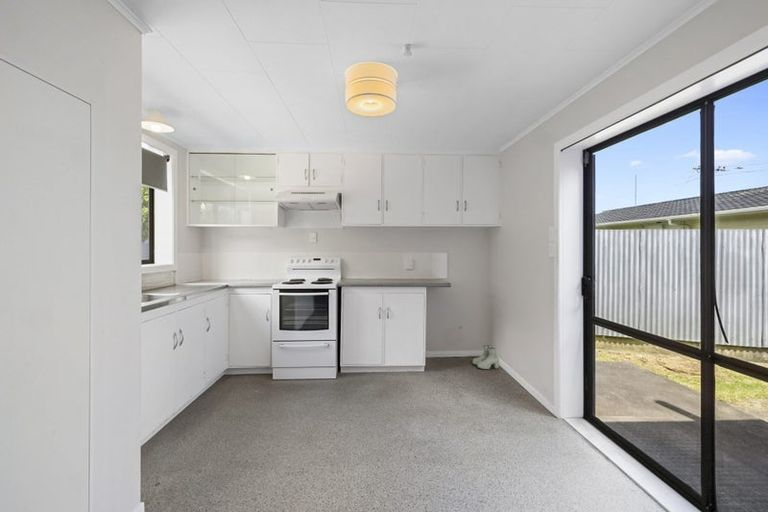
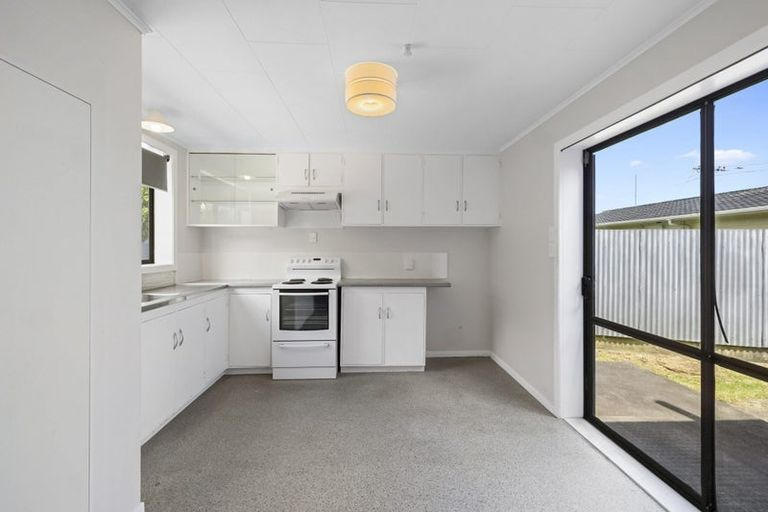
- boots [472,344,500,370]
